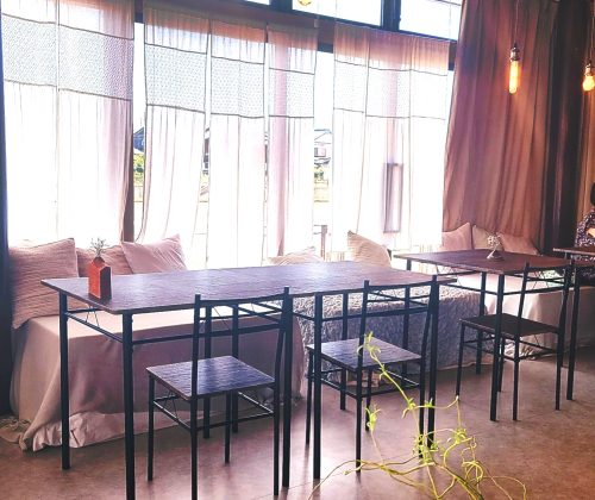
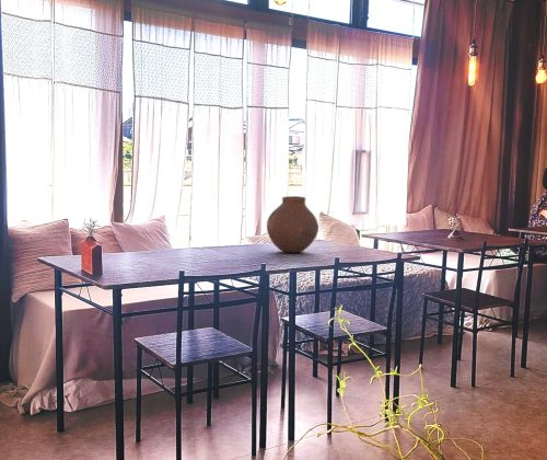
+ vase [266,195,319,254]
